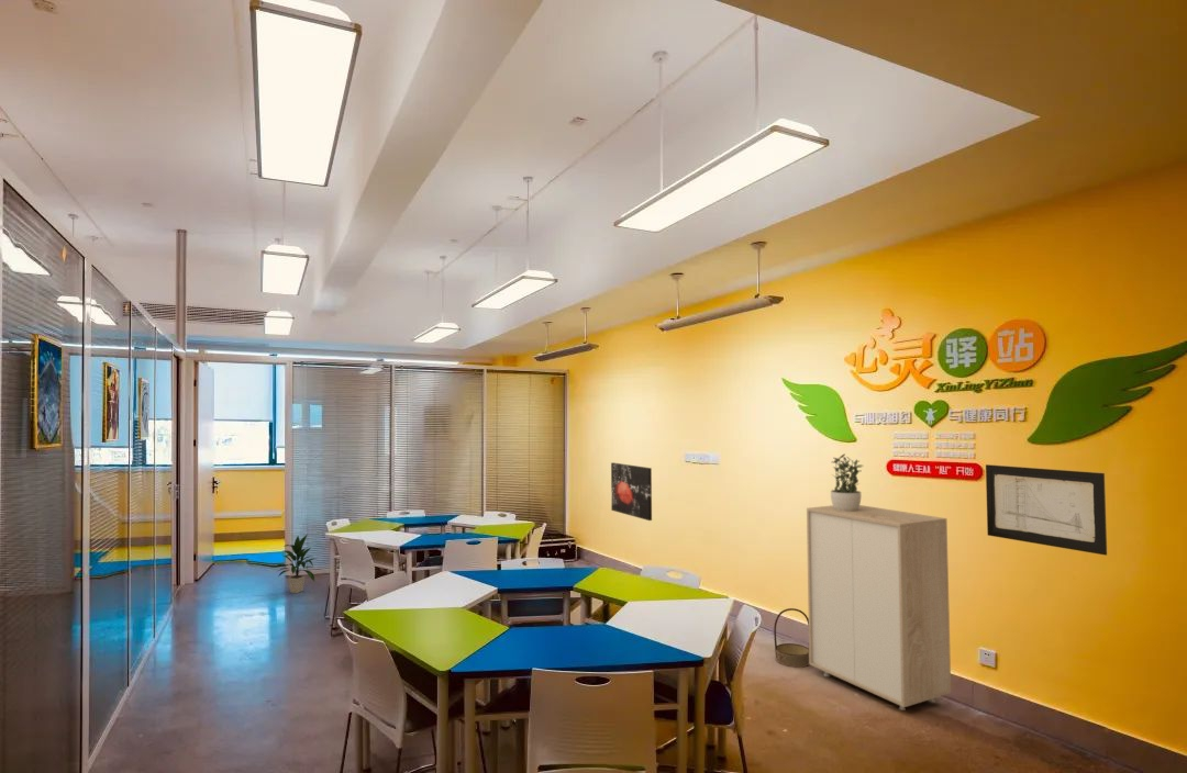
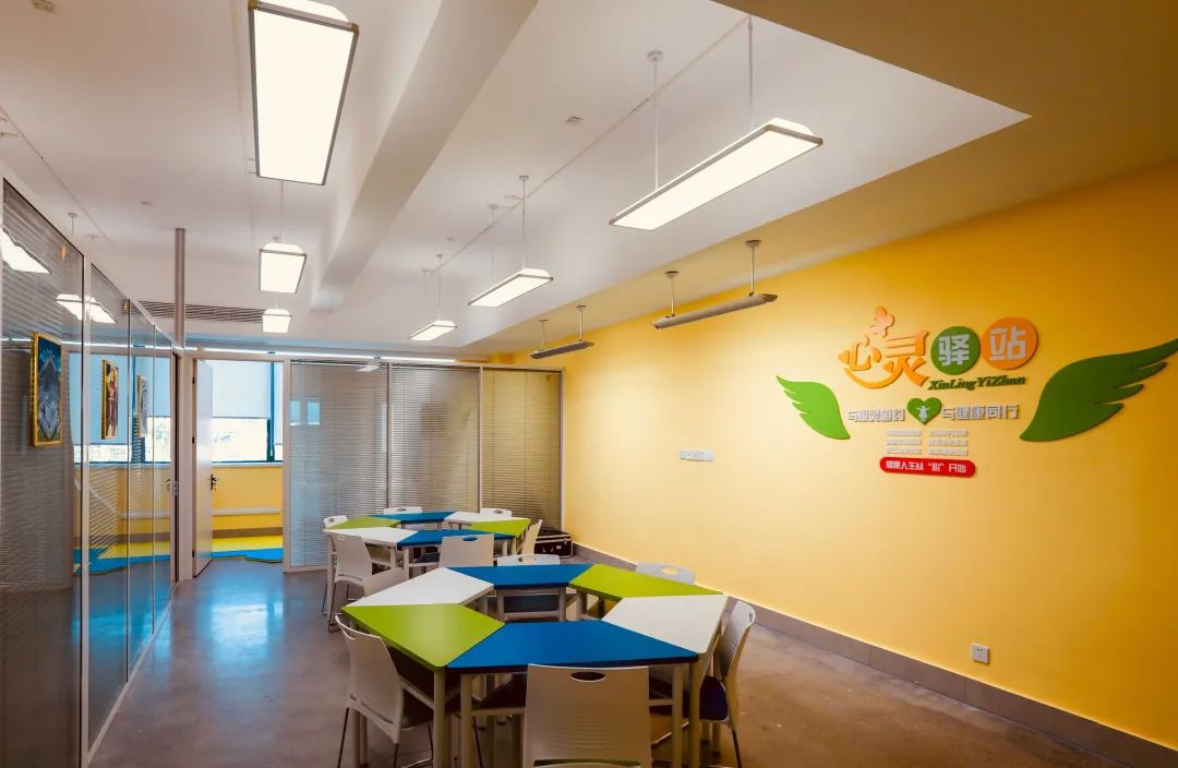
- potted plant [830,452,864,512]
- indoor plant [273,534,319,594]
- wall art [610,461,653,522]
- storage cabinet [806,504,952,712]
- basket [773,607,810,669]
- wall art [985,463,1108,557]
